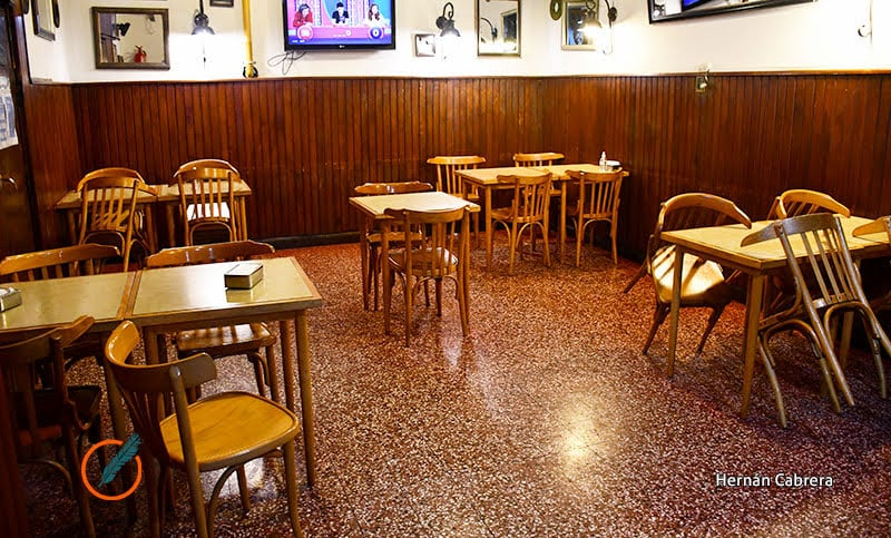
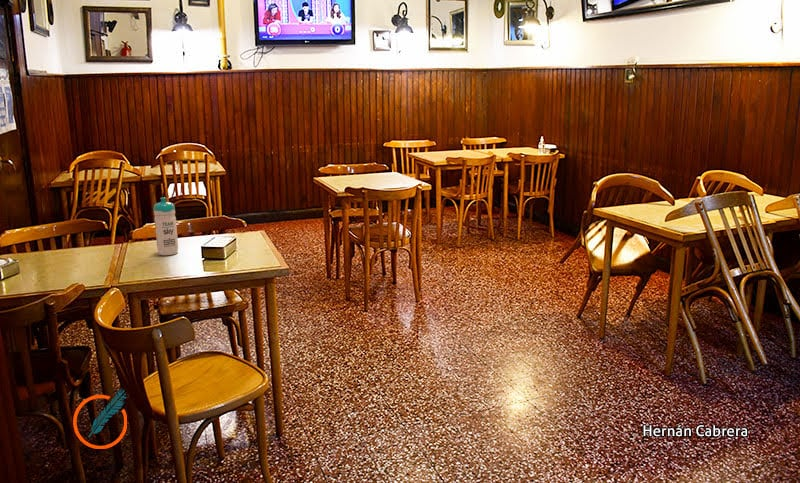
+ water bottle [152,196,179,256]
